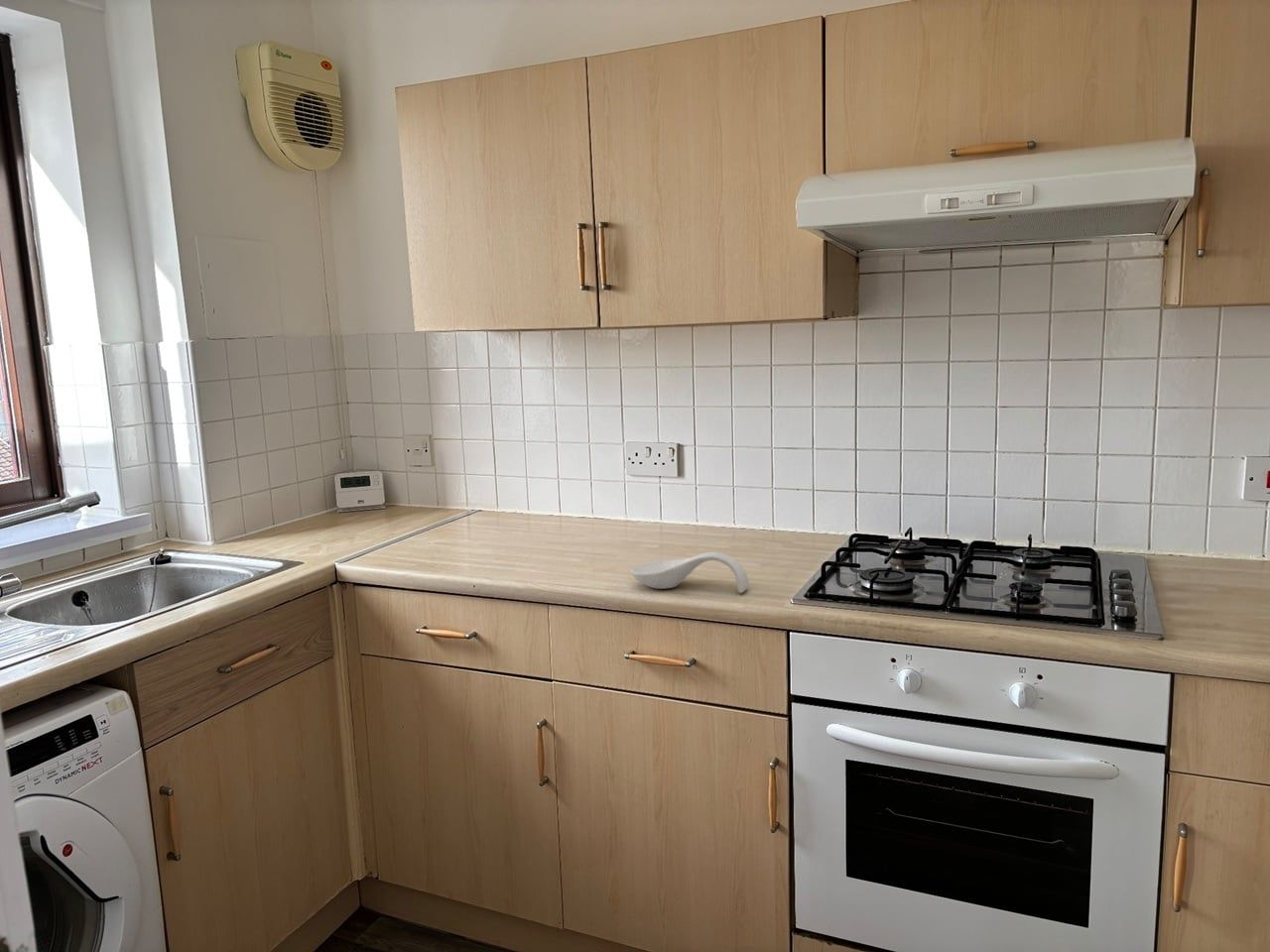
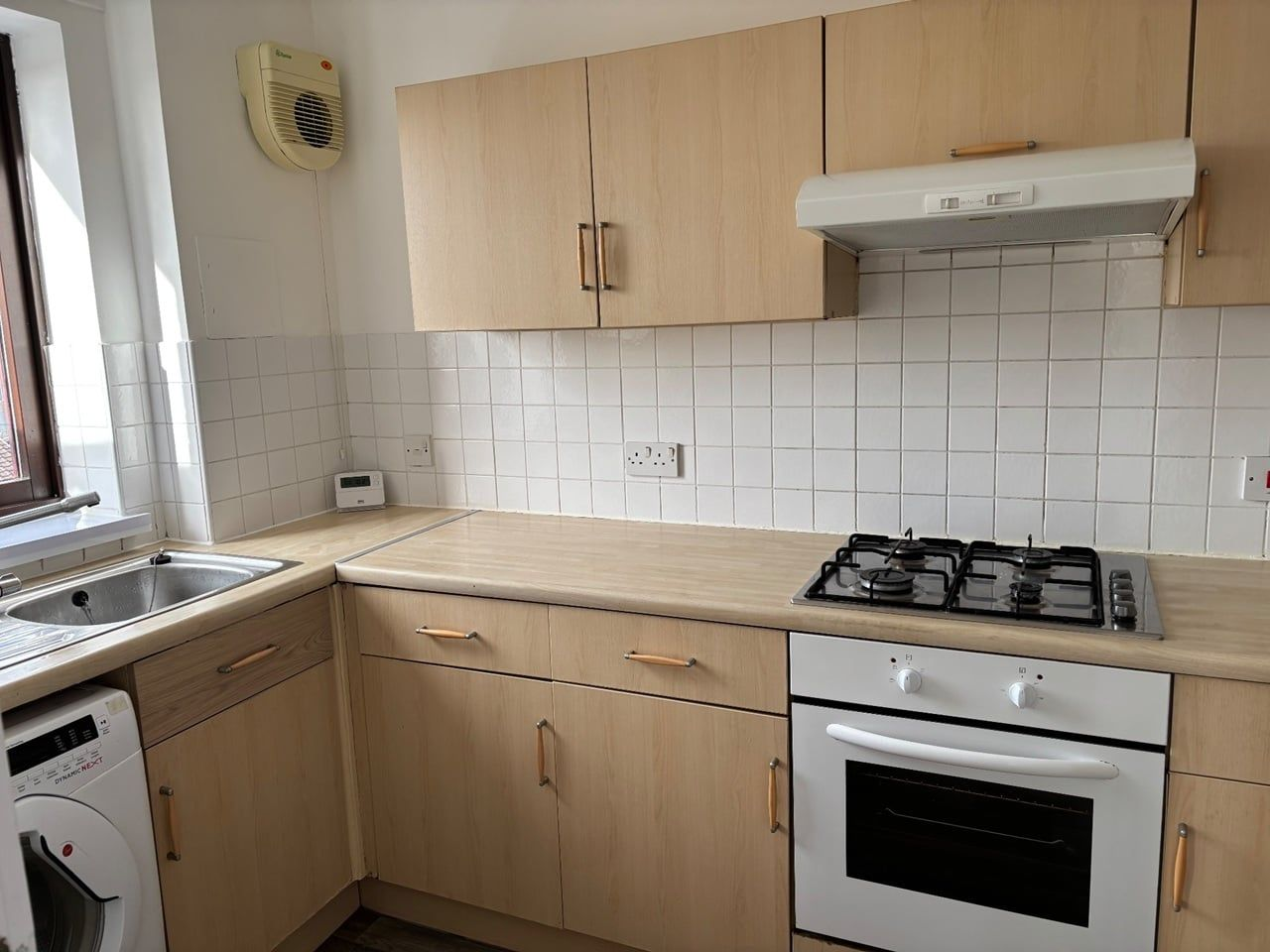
- spoon rest [630,550,750,594]
